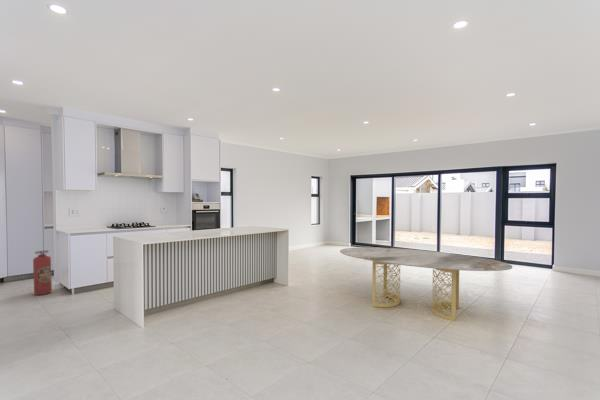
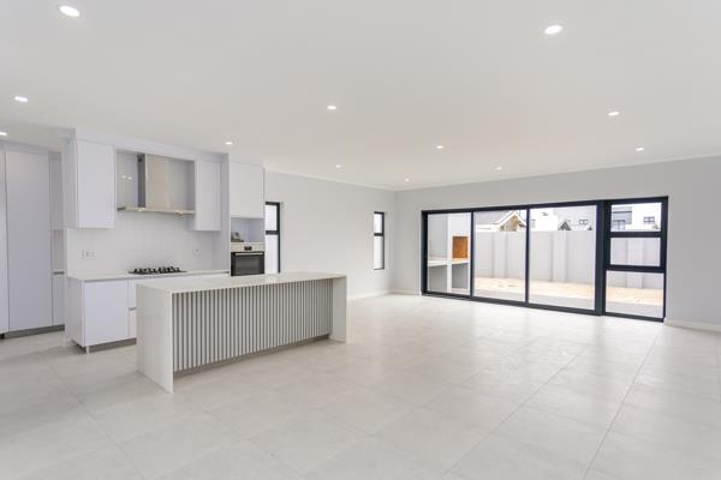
- dining table [339,246,513,322]
- fire extinguisher [32,250,53,296]
